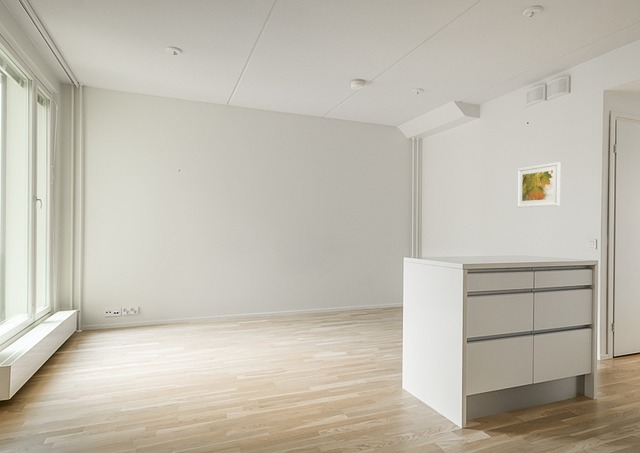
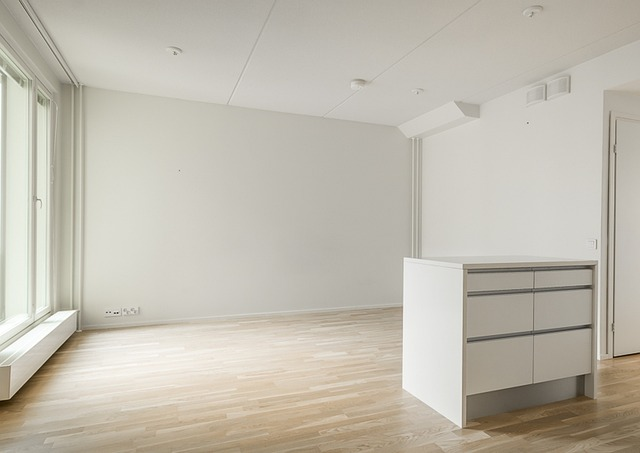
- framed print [516,161,561,209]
